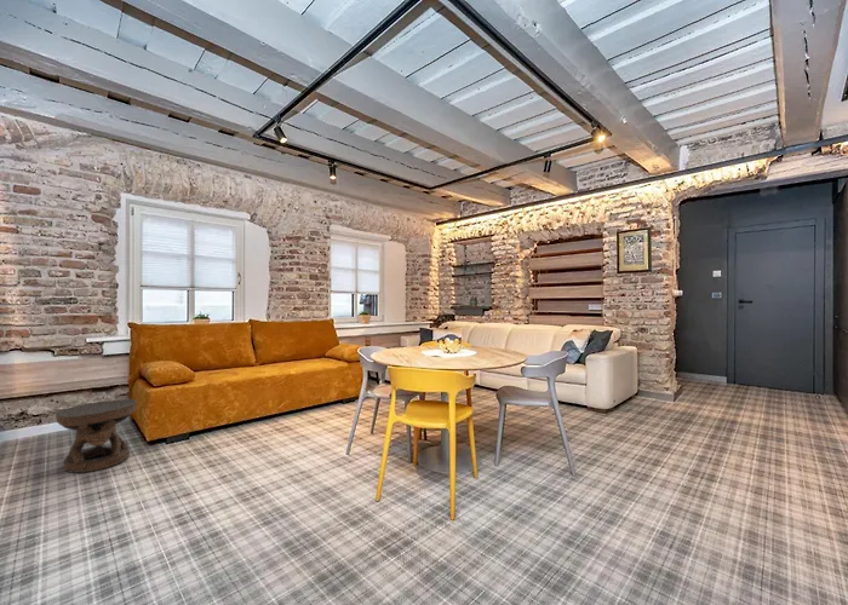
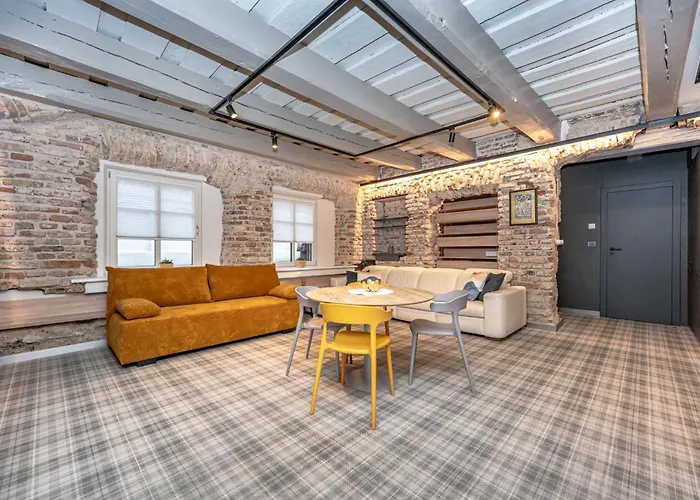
- carved stool [55,398,137,474]
